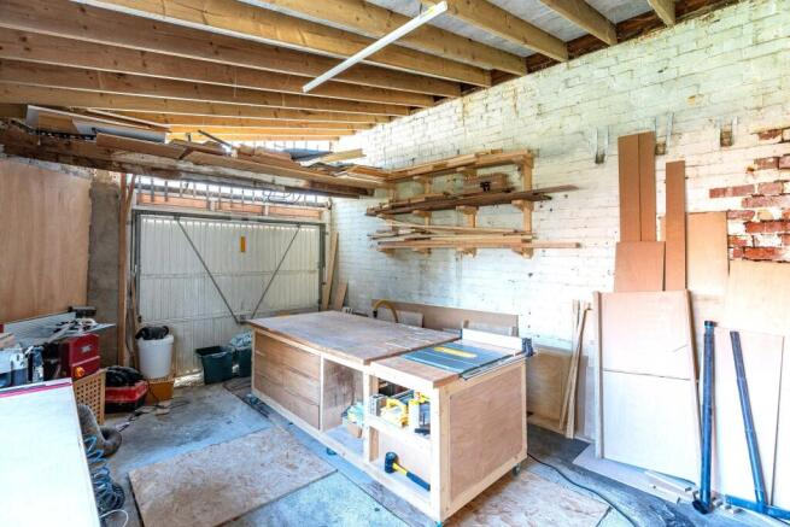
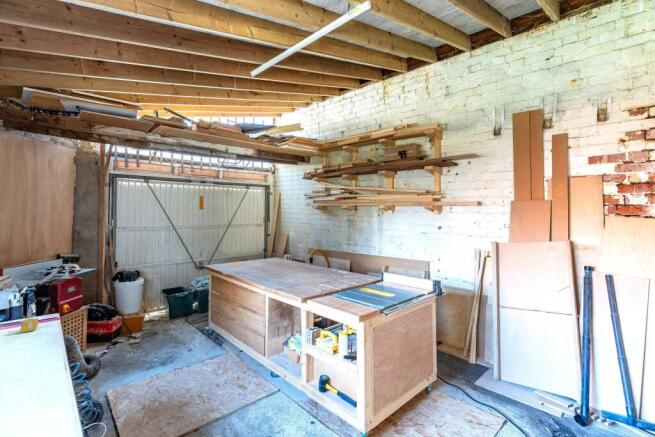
+ tape measure [7,317,39,336]
